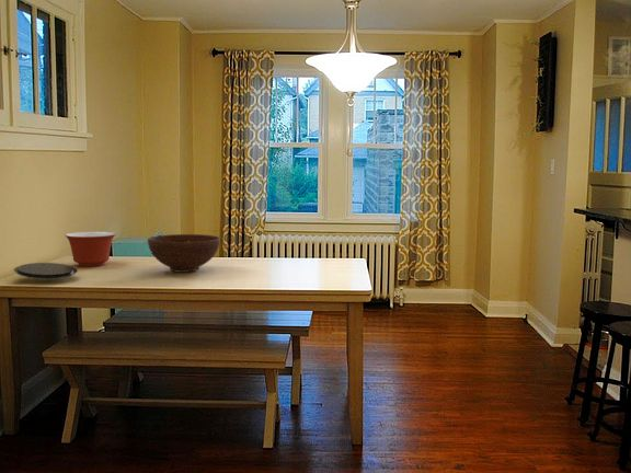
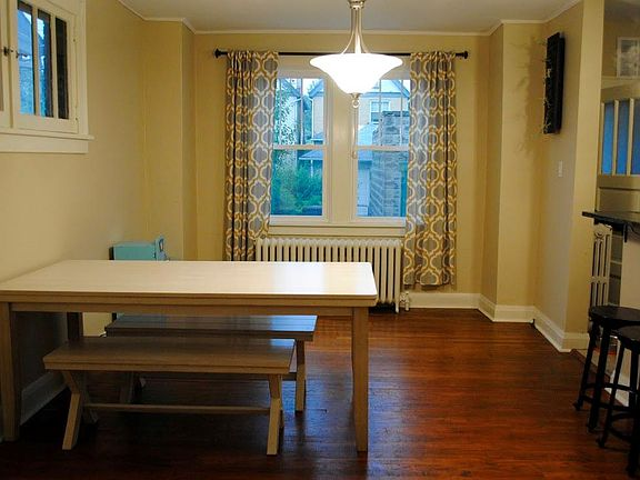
- plate [13,262,79,281]
- fruit bowl [147,233,221,274]
- mixing bowl [64,231,117,267]
